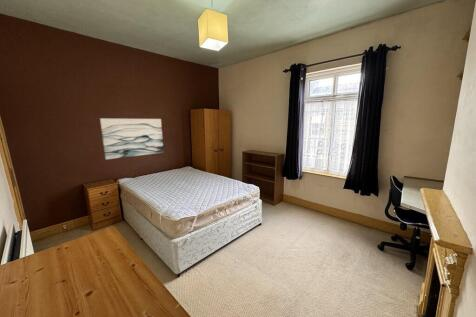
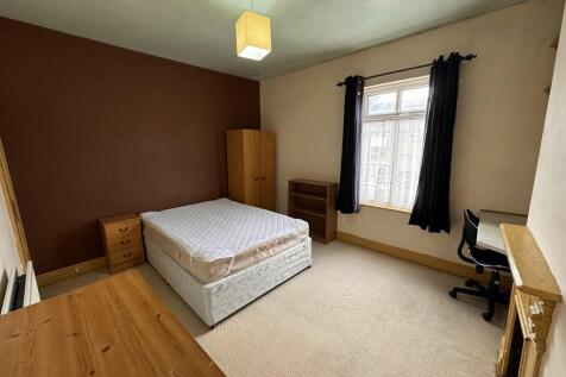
- wall art [99,118,165,160]
